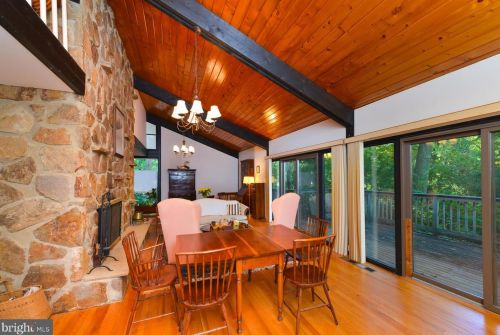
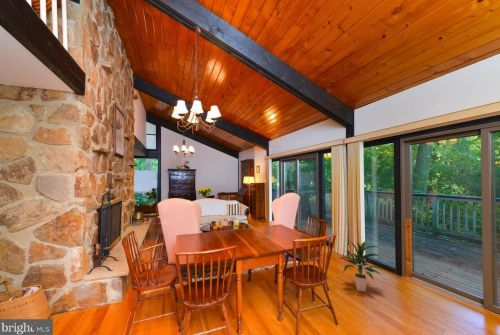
+ indoor plant [342,238,384,292]
